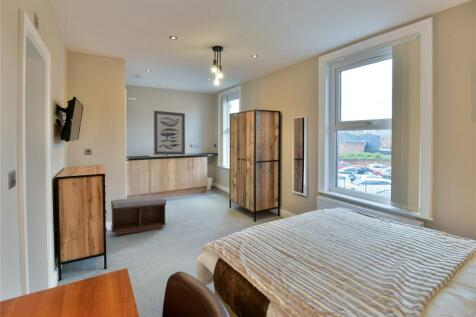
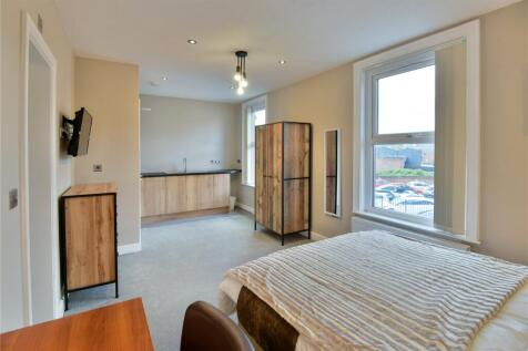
- wall art [153,110,186,156]
- bench [110,195,167,236]
